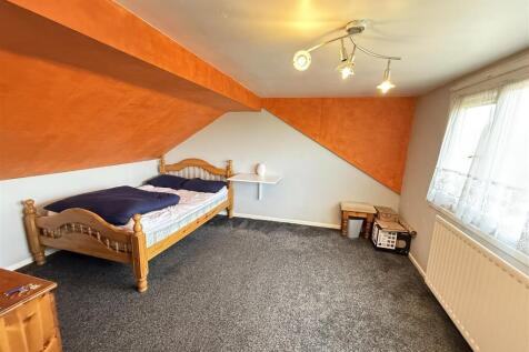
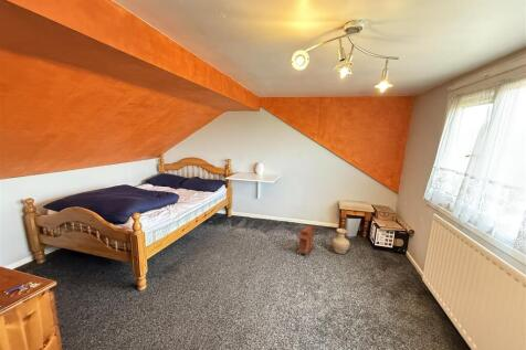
+ vase [330,227,350,255]
+ cabinet [296,224,317,257]
